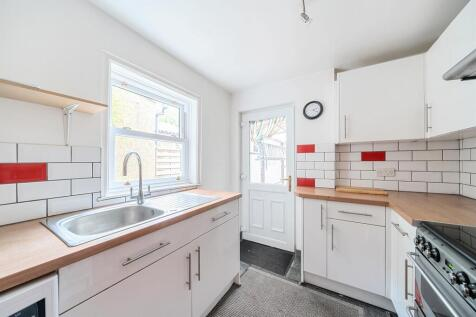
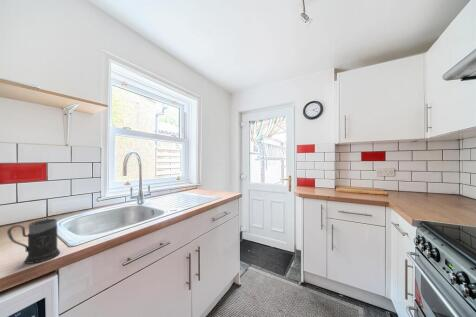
+ mug [6,218,61,265]
